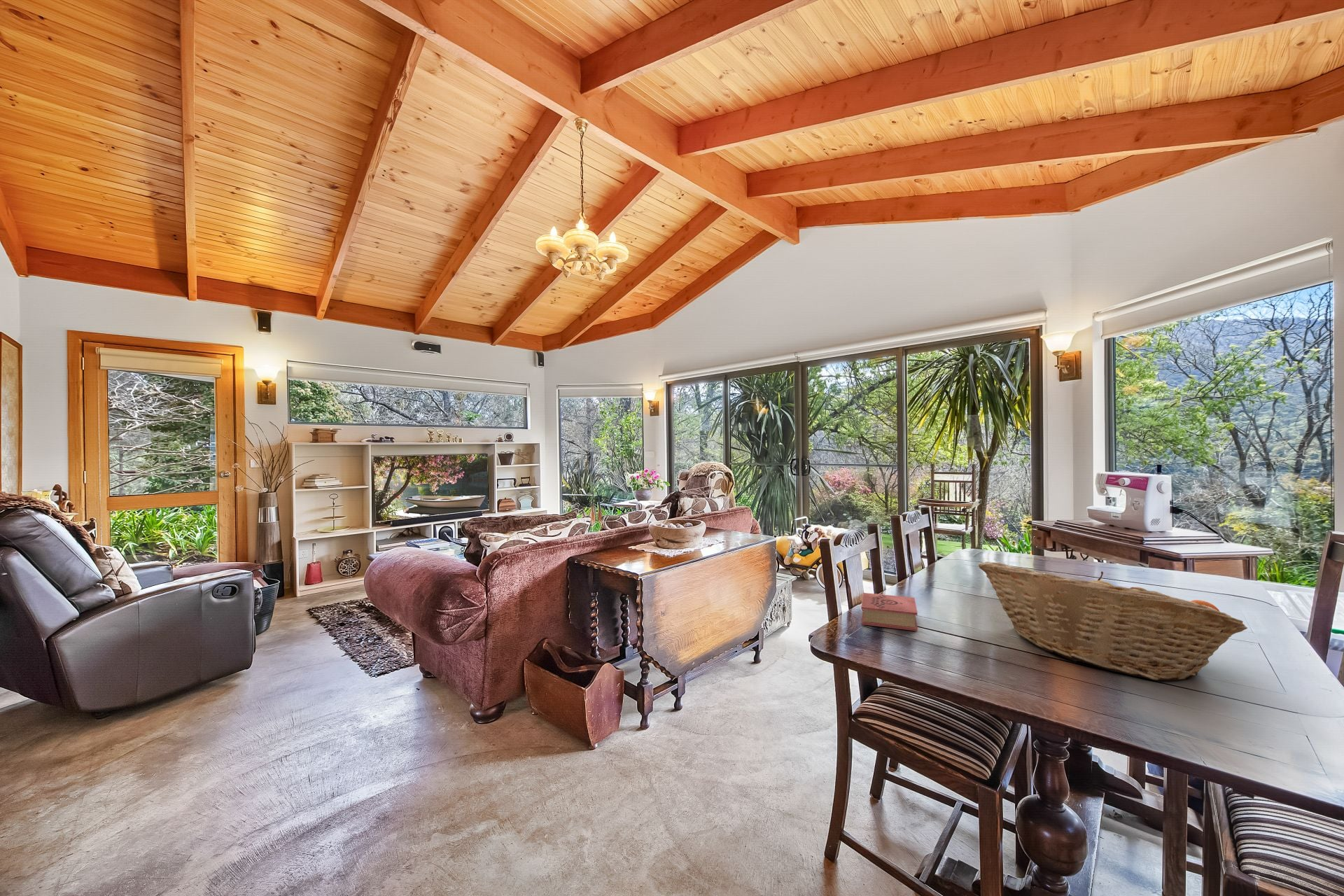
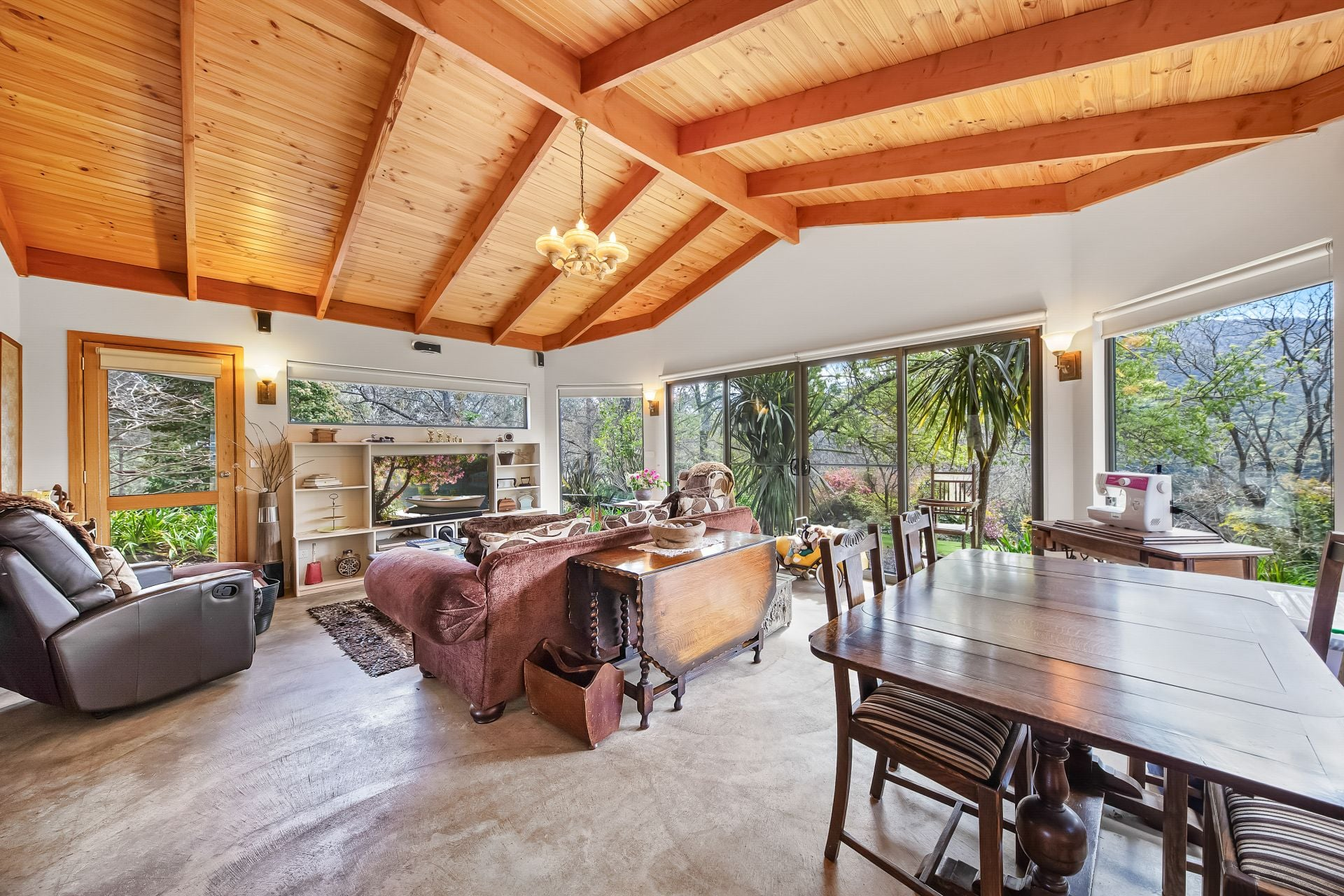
- fruit basket [978,561,1248,681]
- book [860,592,918,631]
